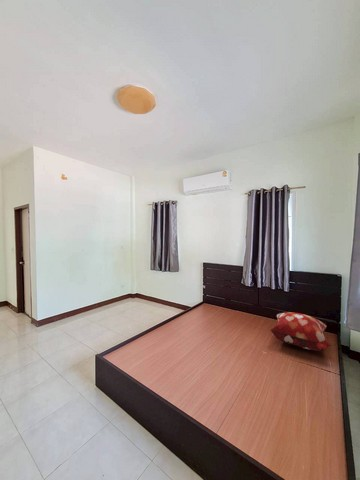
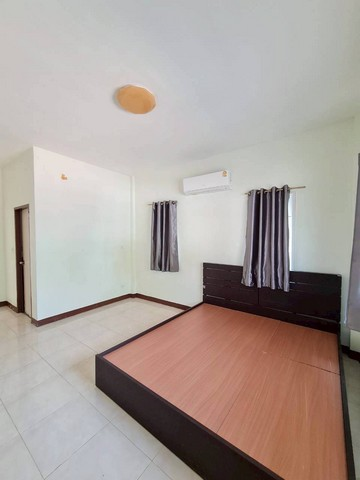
- decorative pillow [270,311,333,352]
